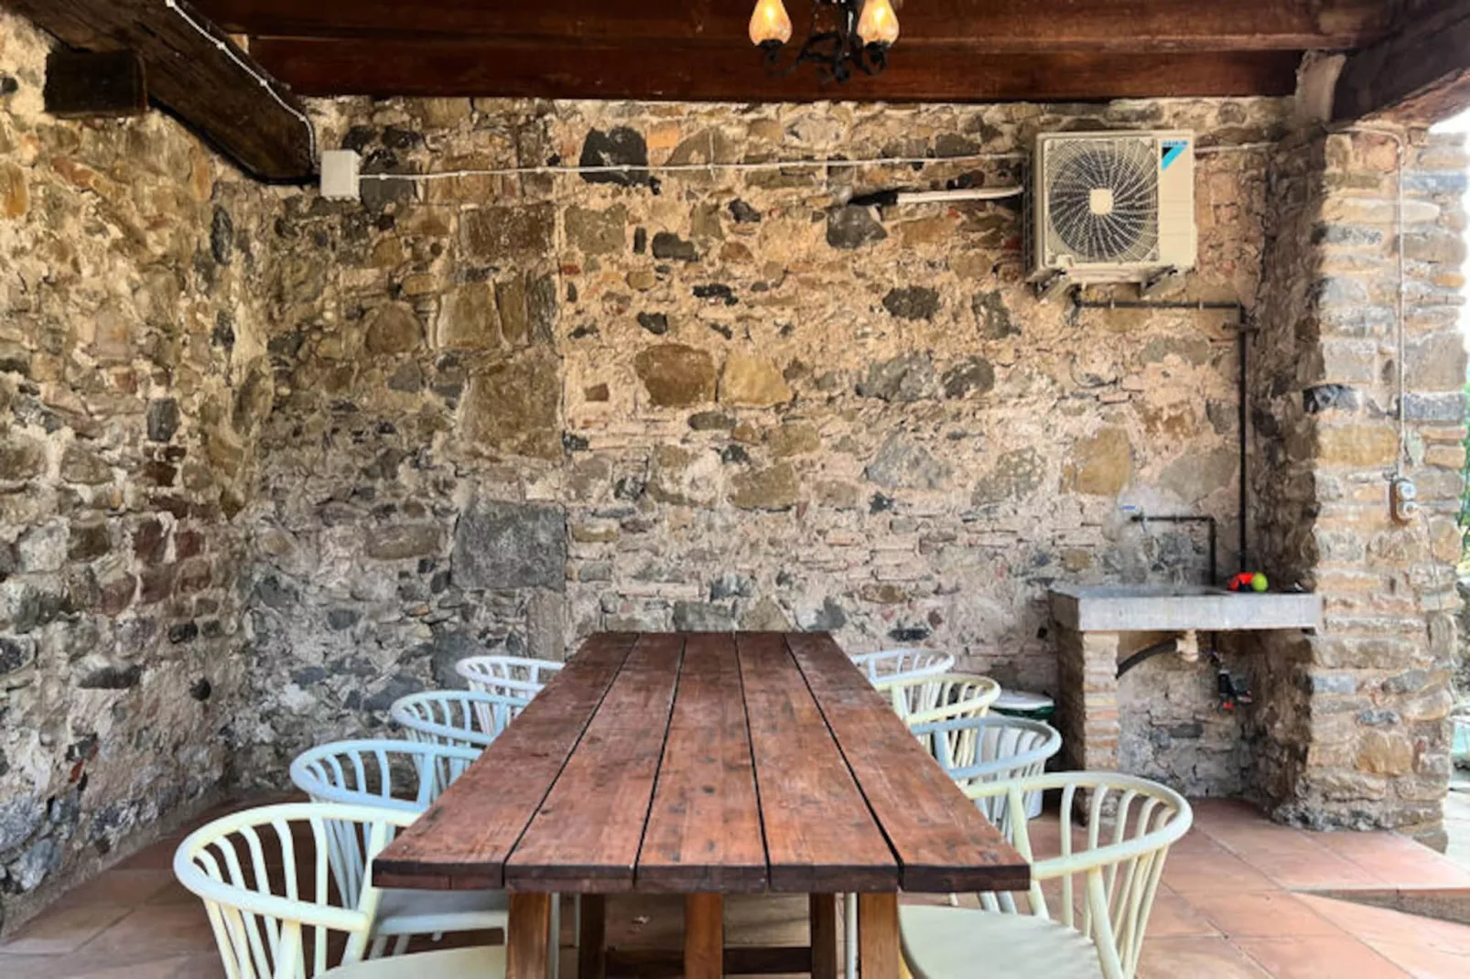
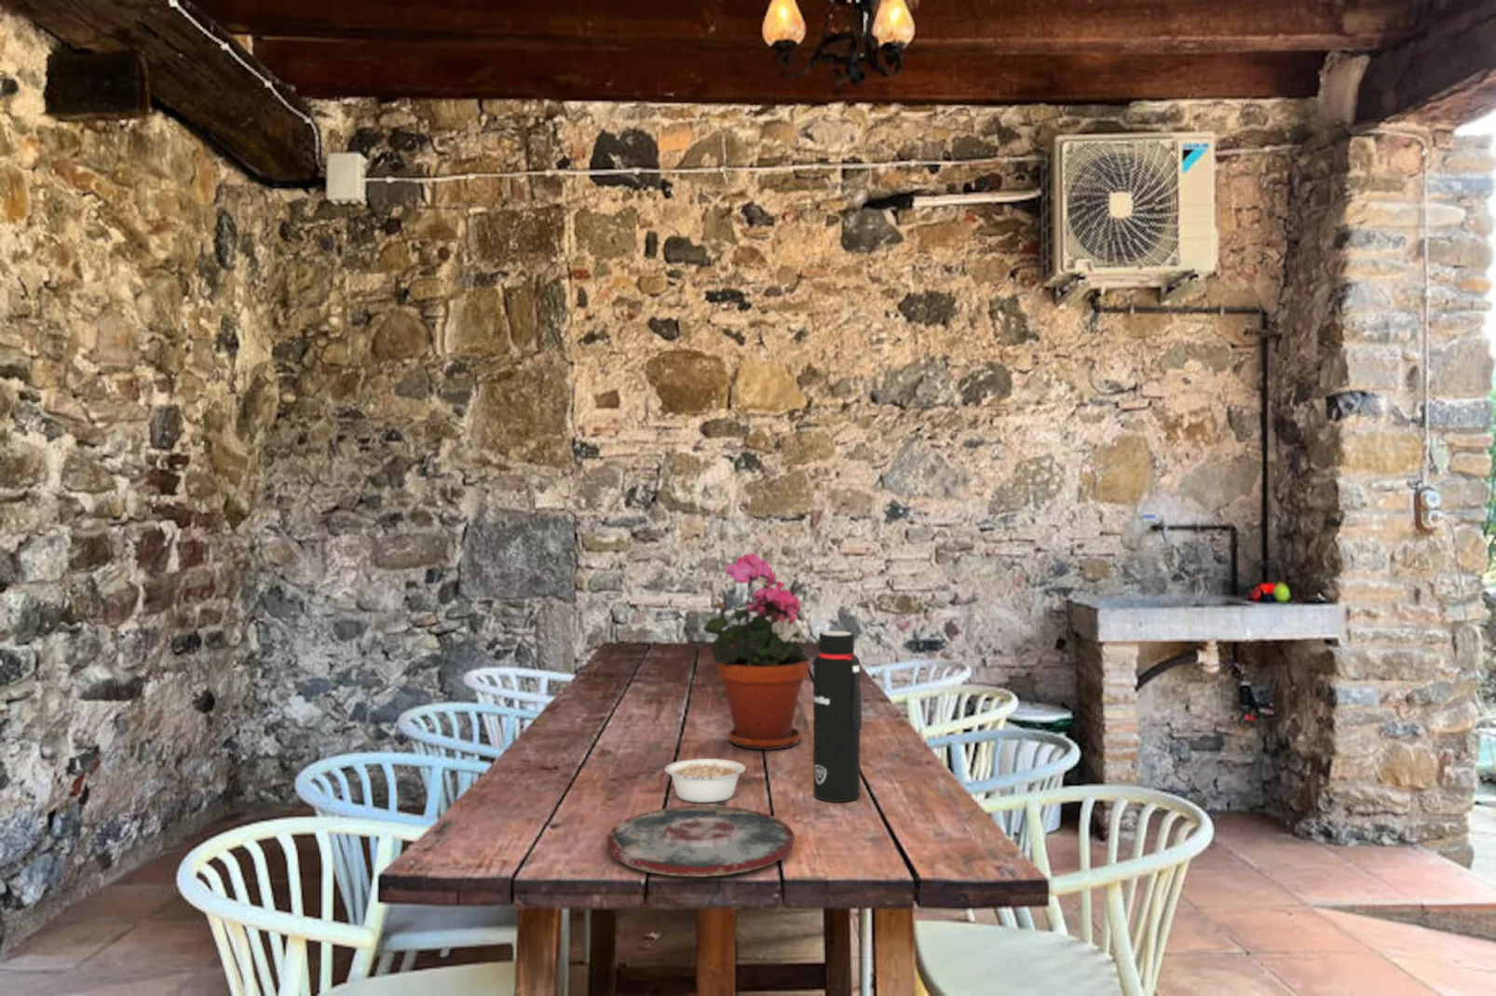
+ plate [606,804,795,878]
+ potted plant [702,552,811,751]
+ legume [664,758,752,804]
+ water bottle [812,630,863,804]
